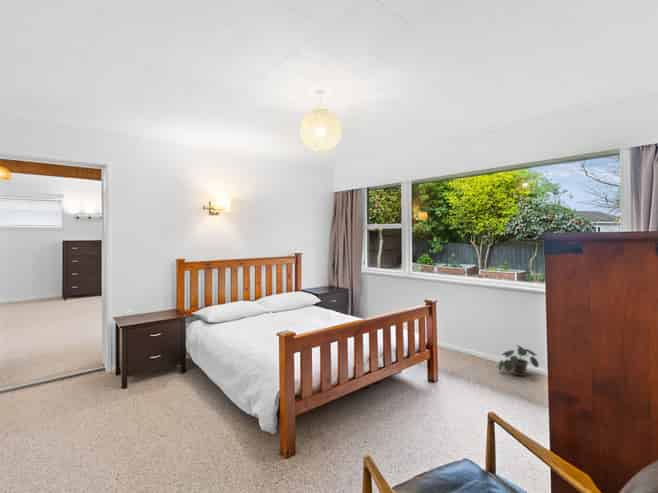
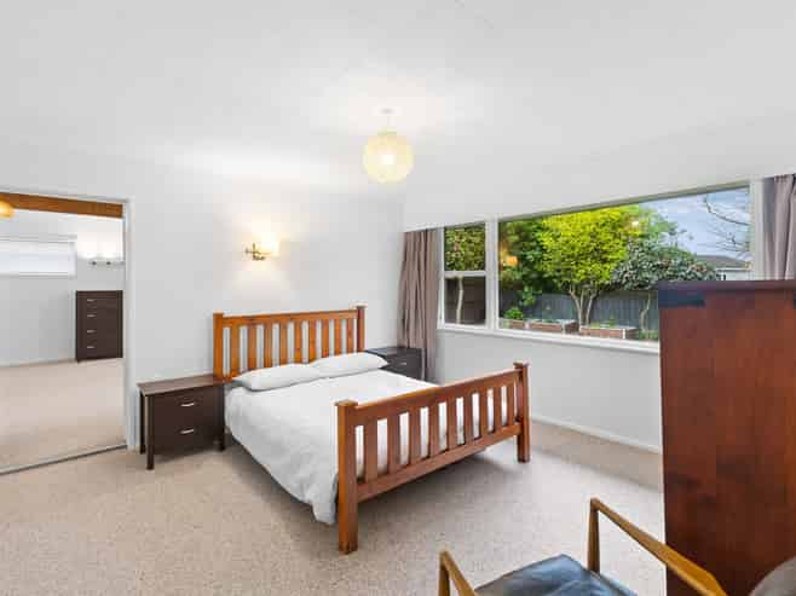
- potted plant [498,344,540,377]
